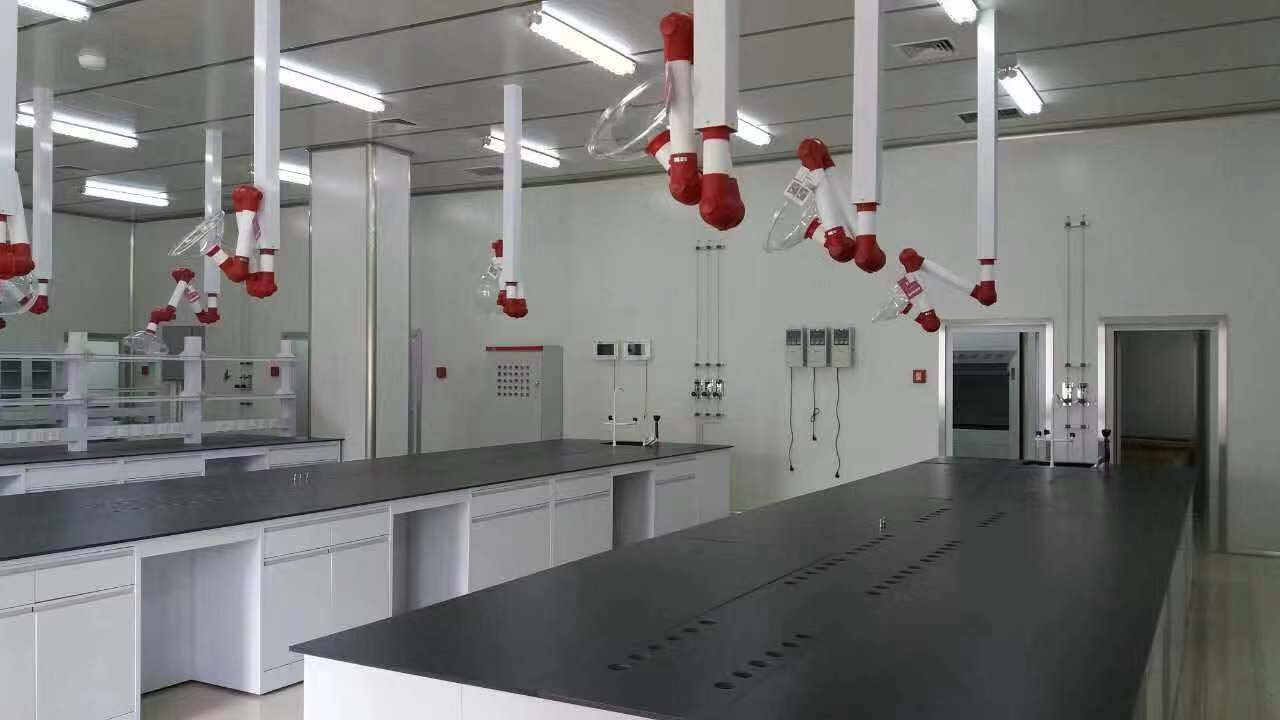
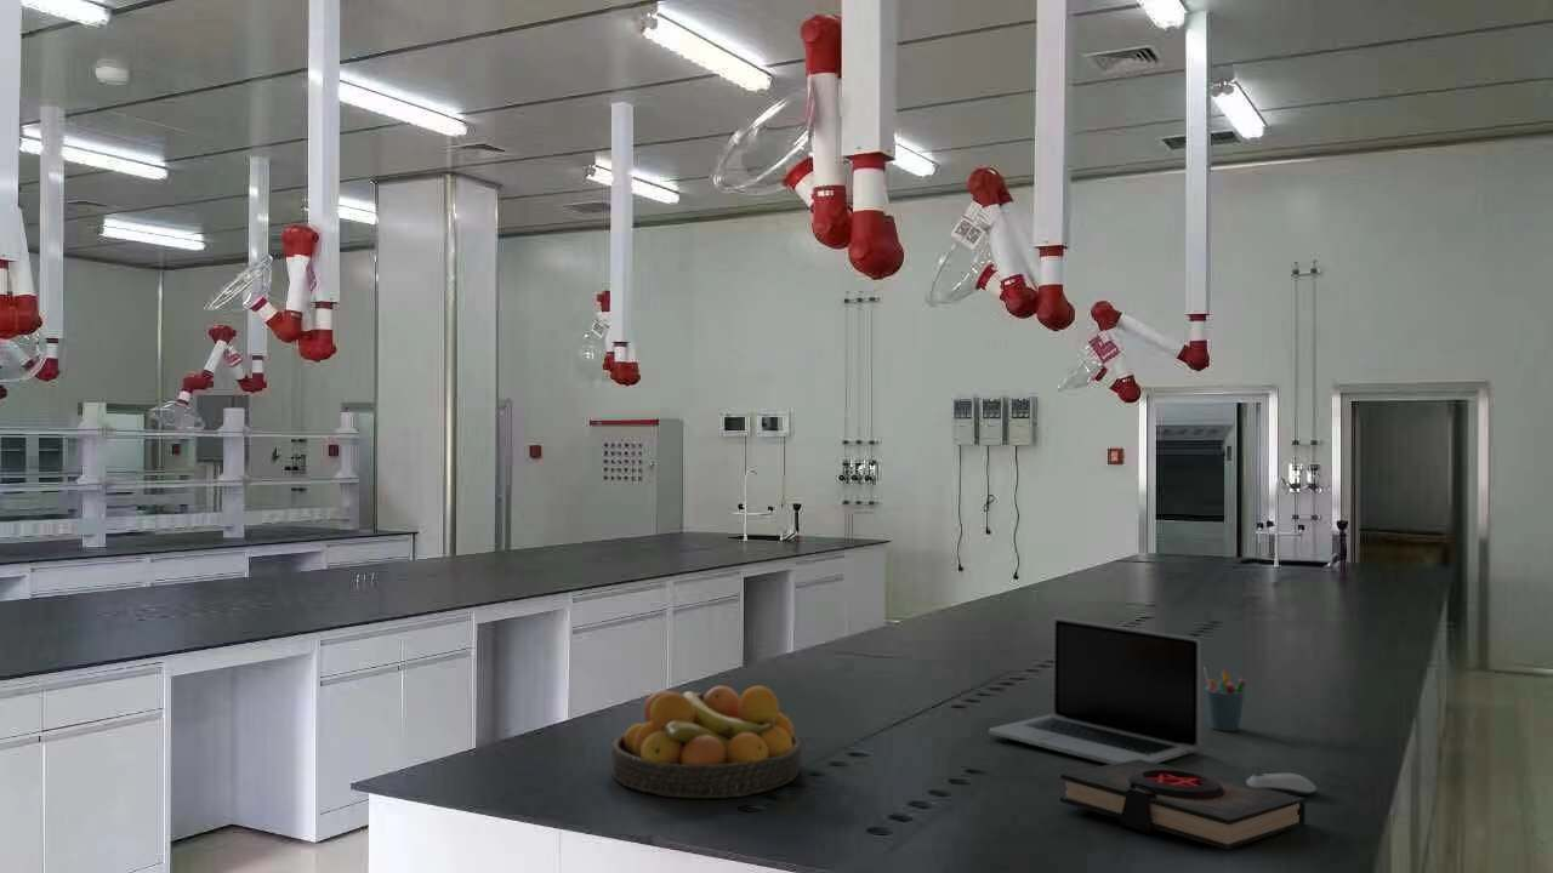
+ laptop [988,617,1202,765]
+ computer mouse [1245,772,1318,797]
+ book [1059,759,1307,850]
+ pen holder [1202,667,1247,732]
+ fruit bowl [610,685,802,799]
